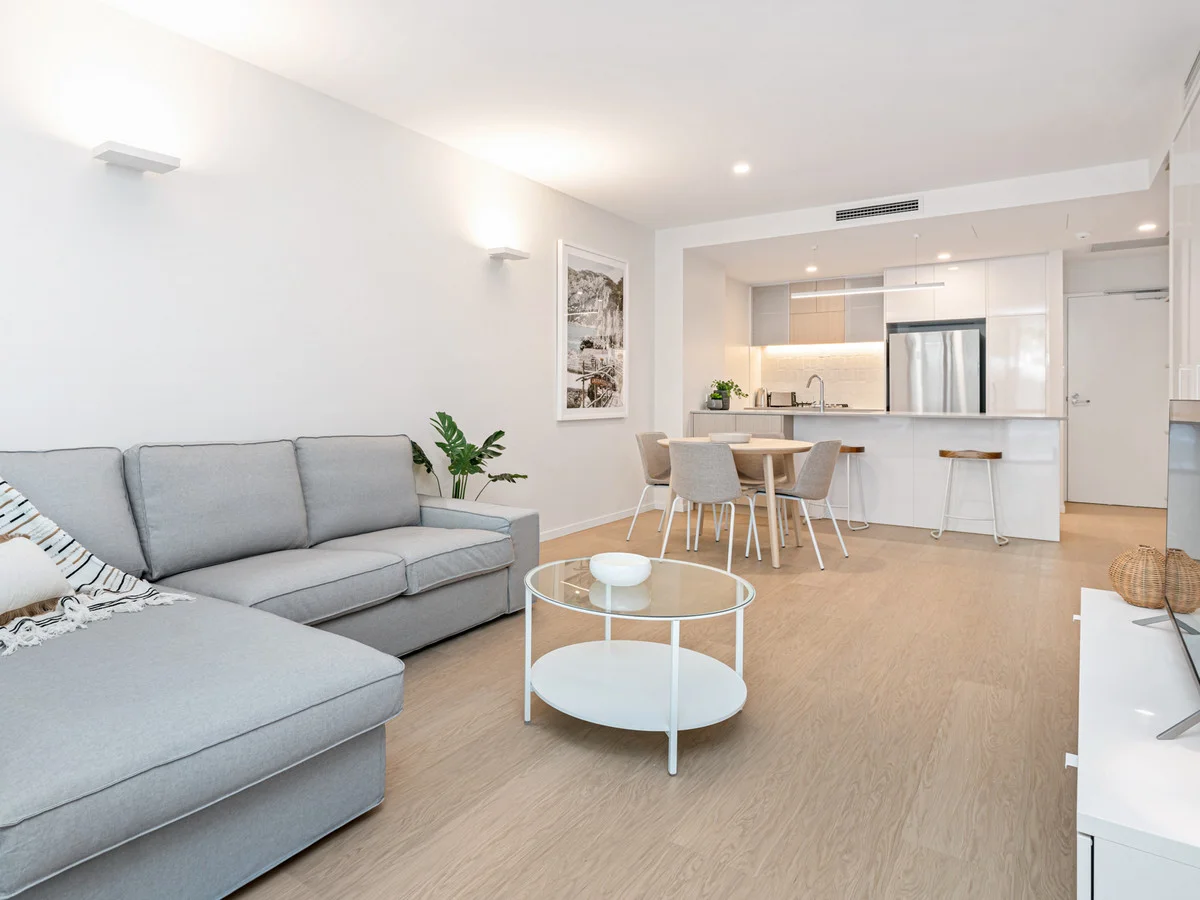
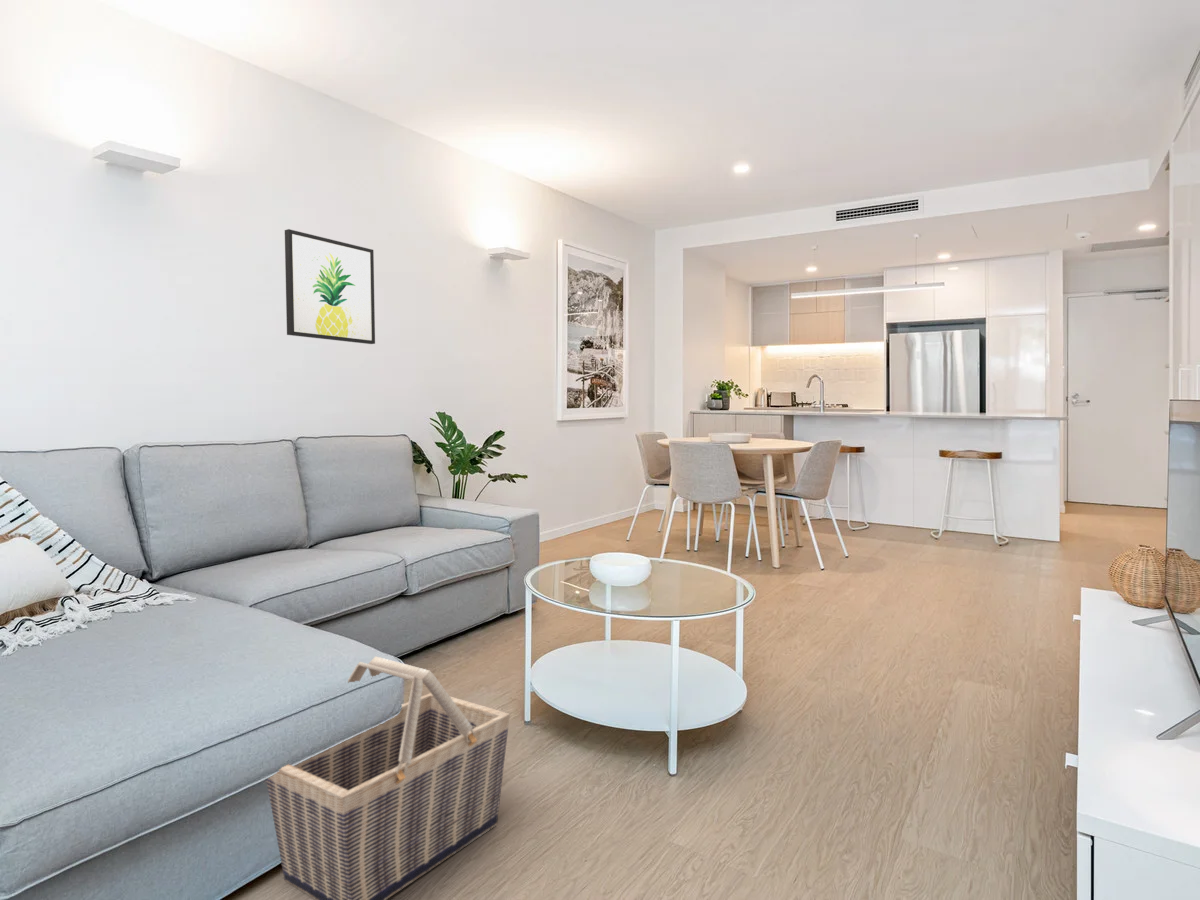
+ basket [265,655,511,900]
+ wall art [284,228,376,345]
